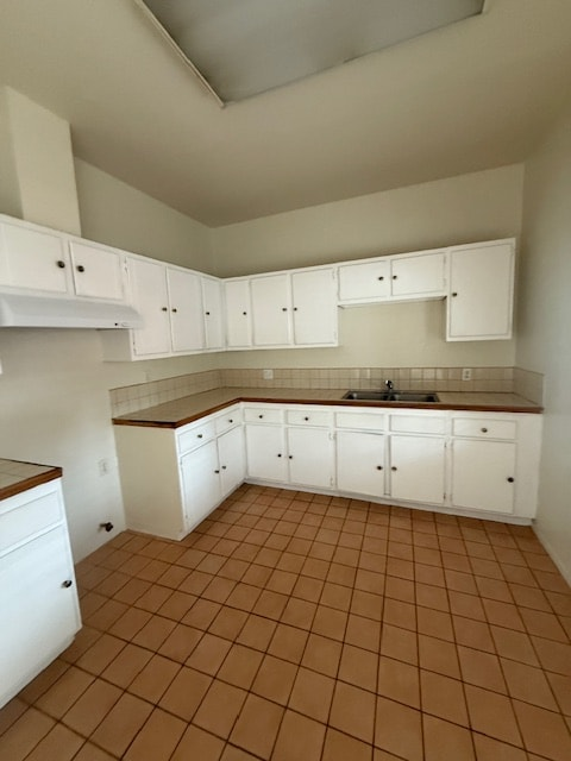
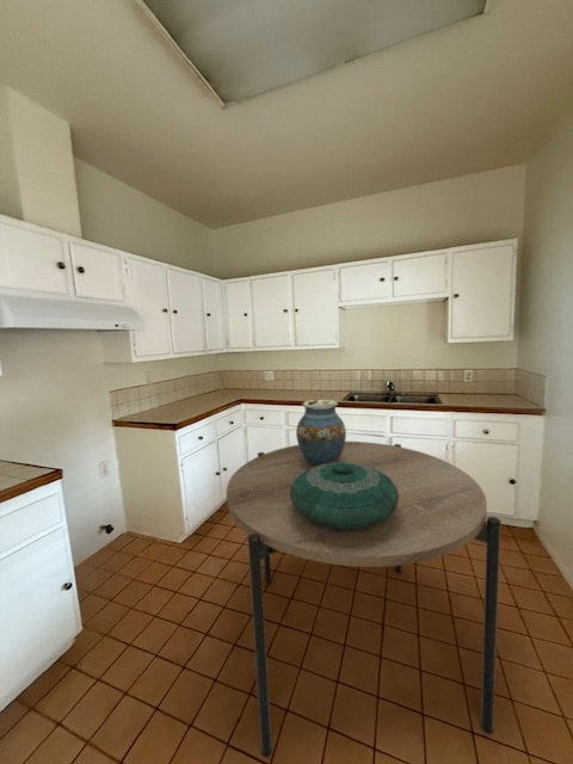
+ dining table [226,440,503,759]
+ vase [295,399,347,466]
+ decorative bowl [290,462,399,529]
